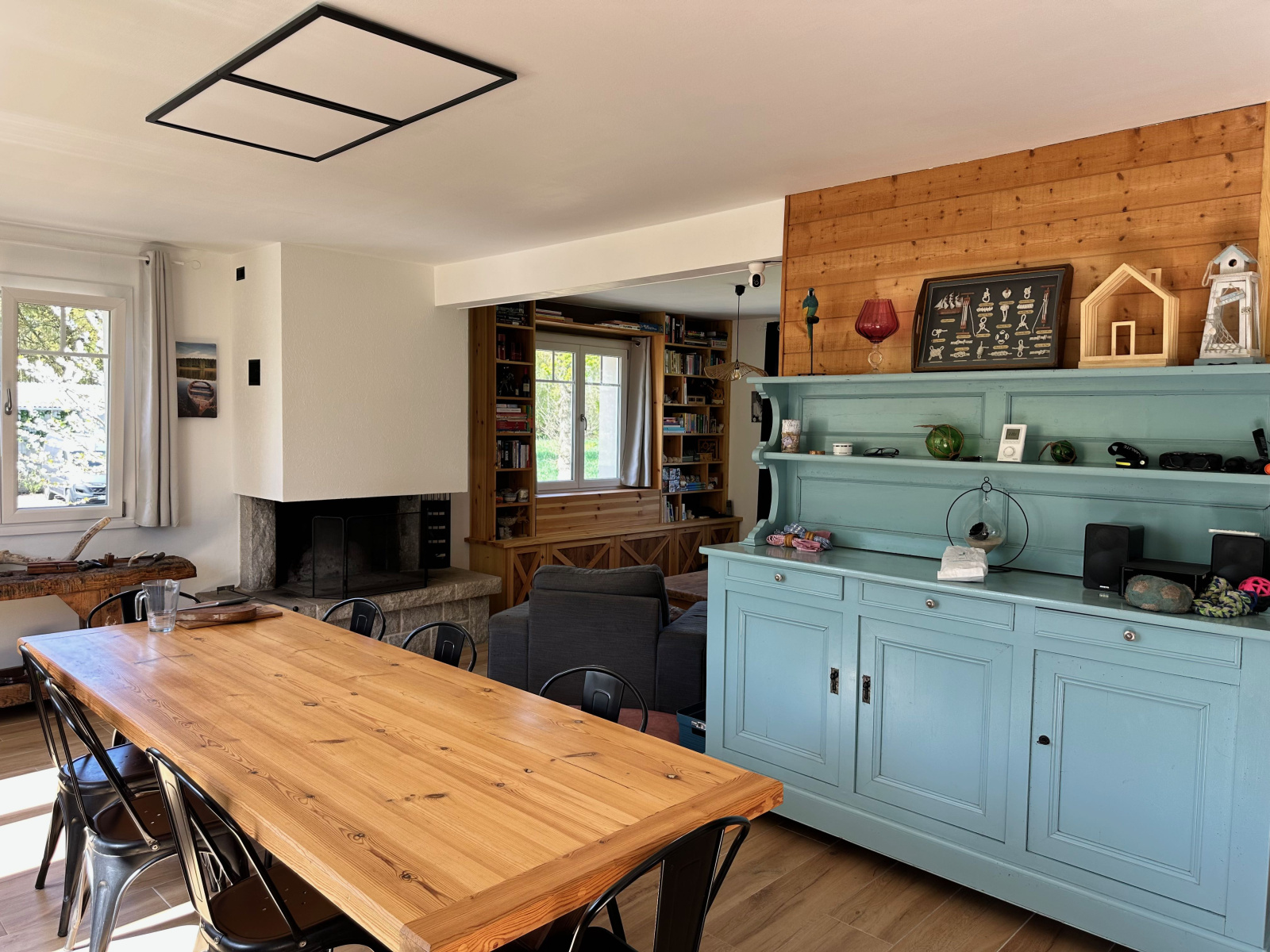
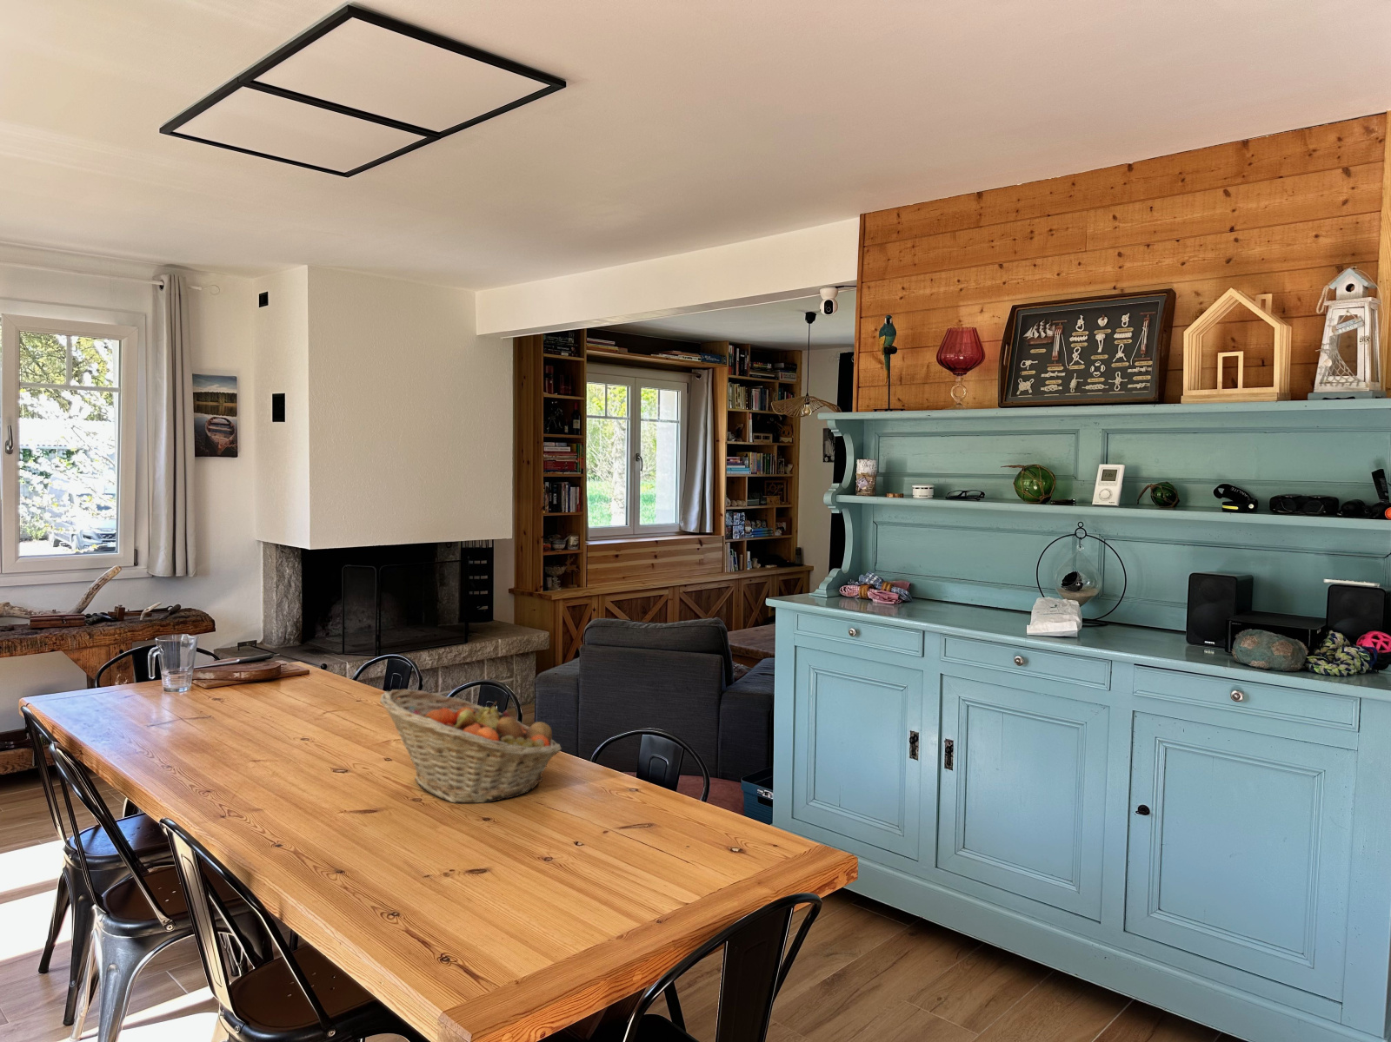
+ fruit basket [379,688,563,804]
